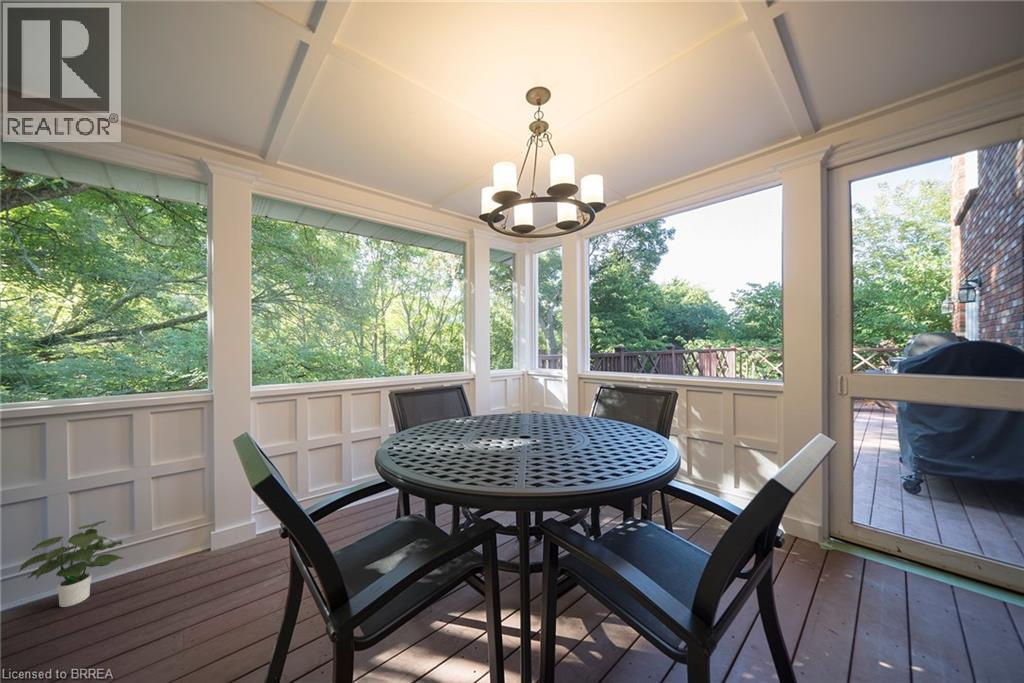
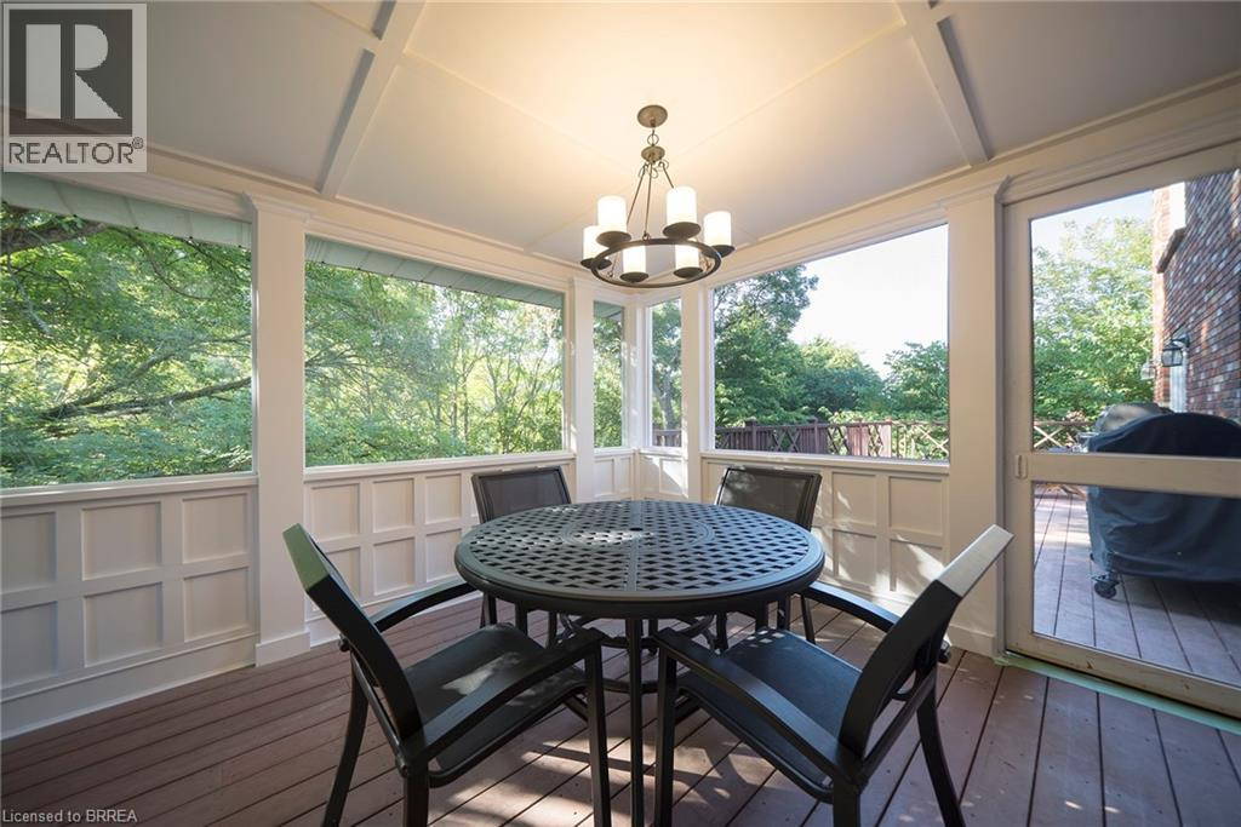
- potted plant [18,520,124,608]
